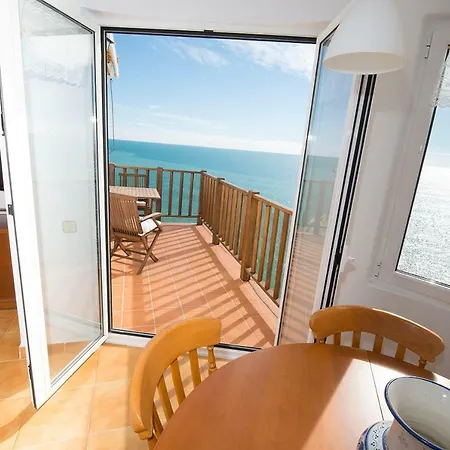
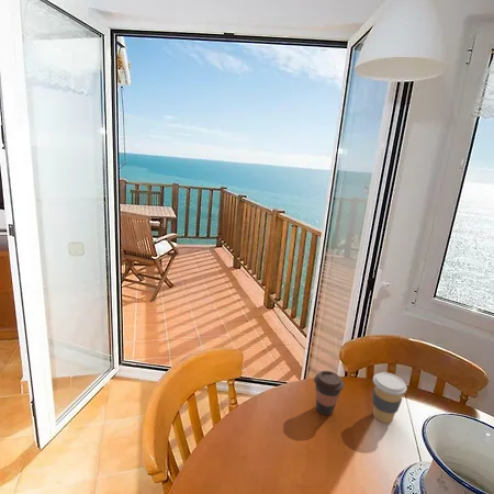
+ coffee cup [313,370,345,416]
+ coffee cup [371,371,408,424]
